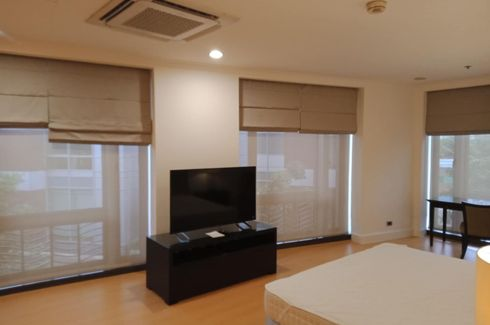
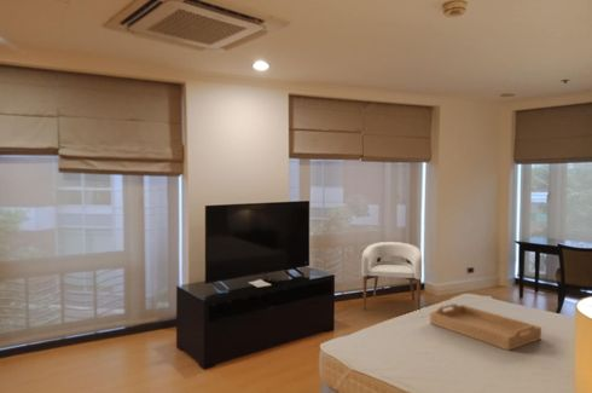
+ armchair [360,241,423,311]
+ serving tray [429,302,542,352]
